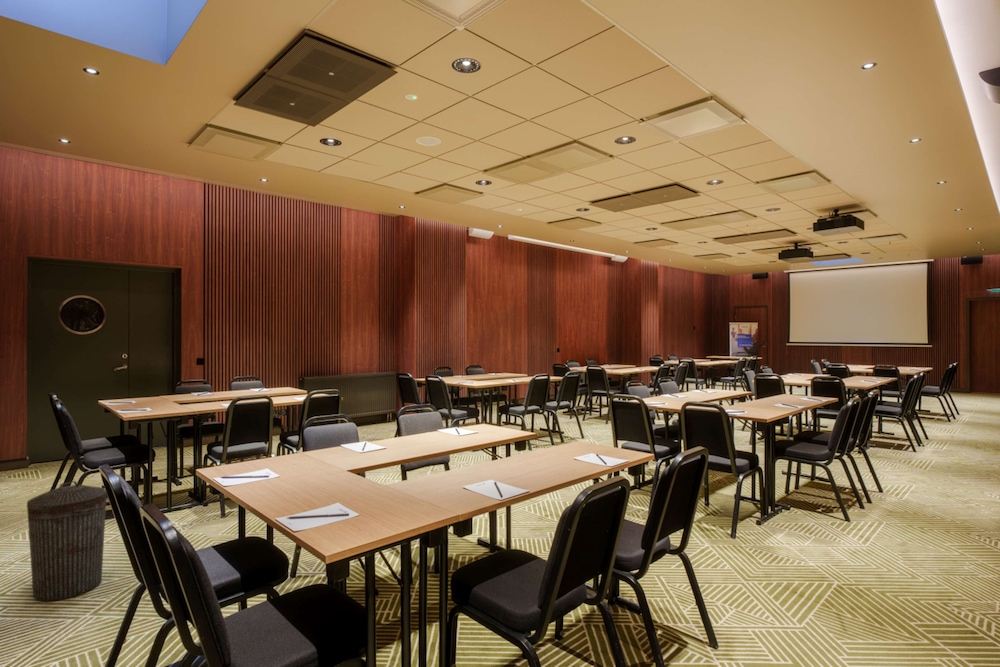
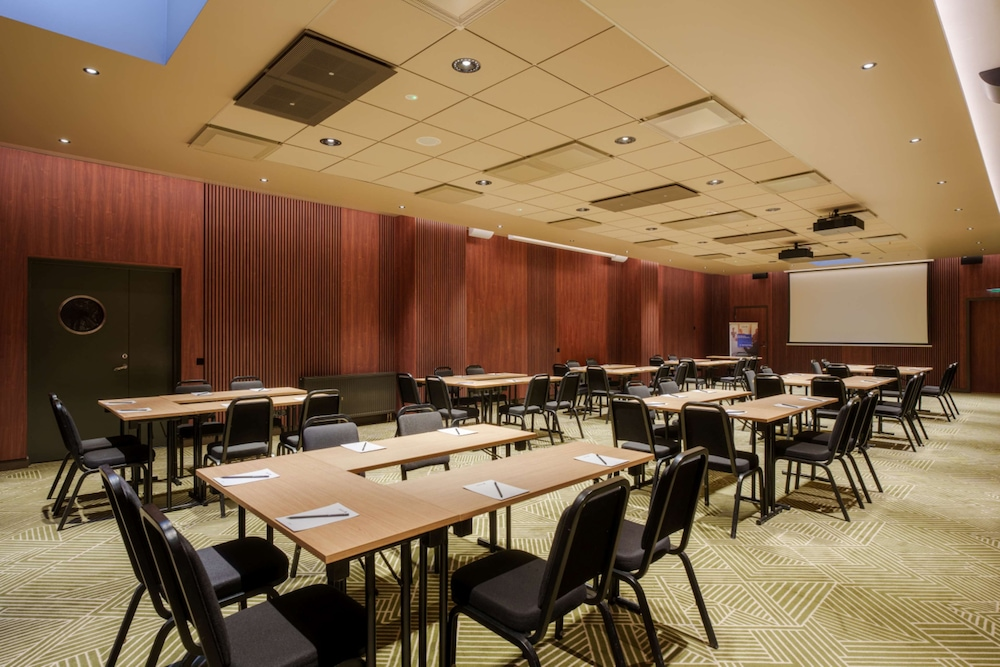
- trash can [26,480,108,602]
